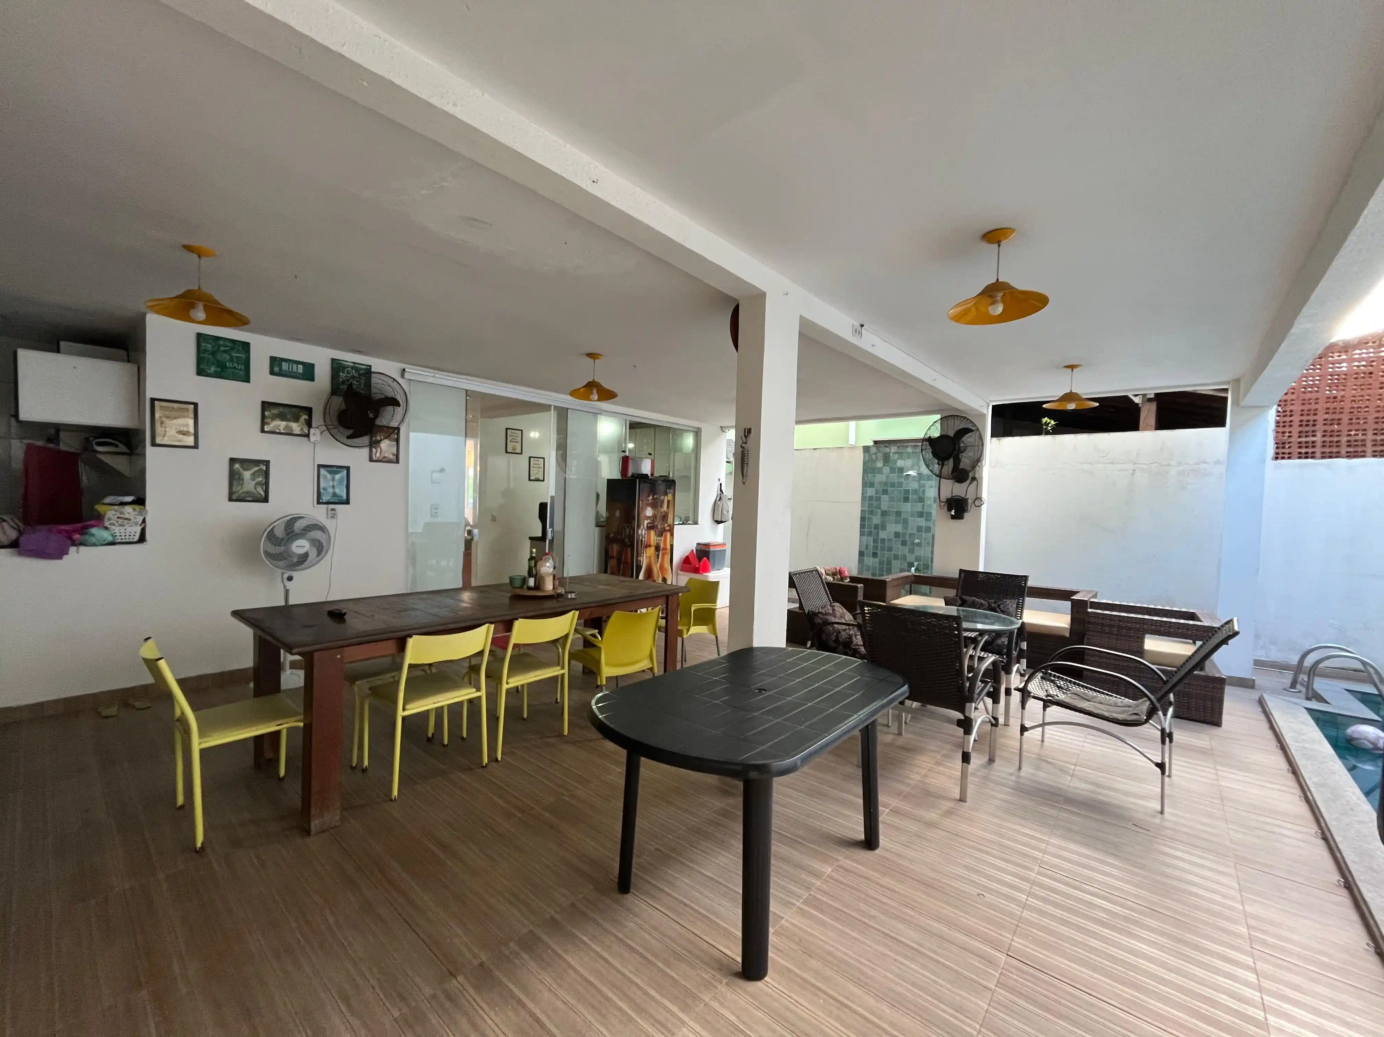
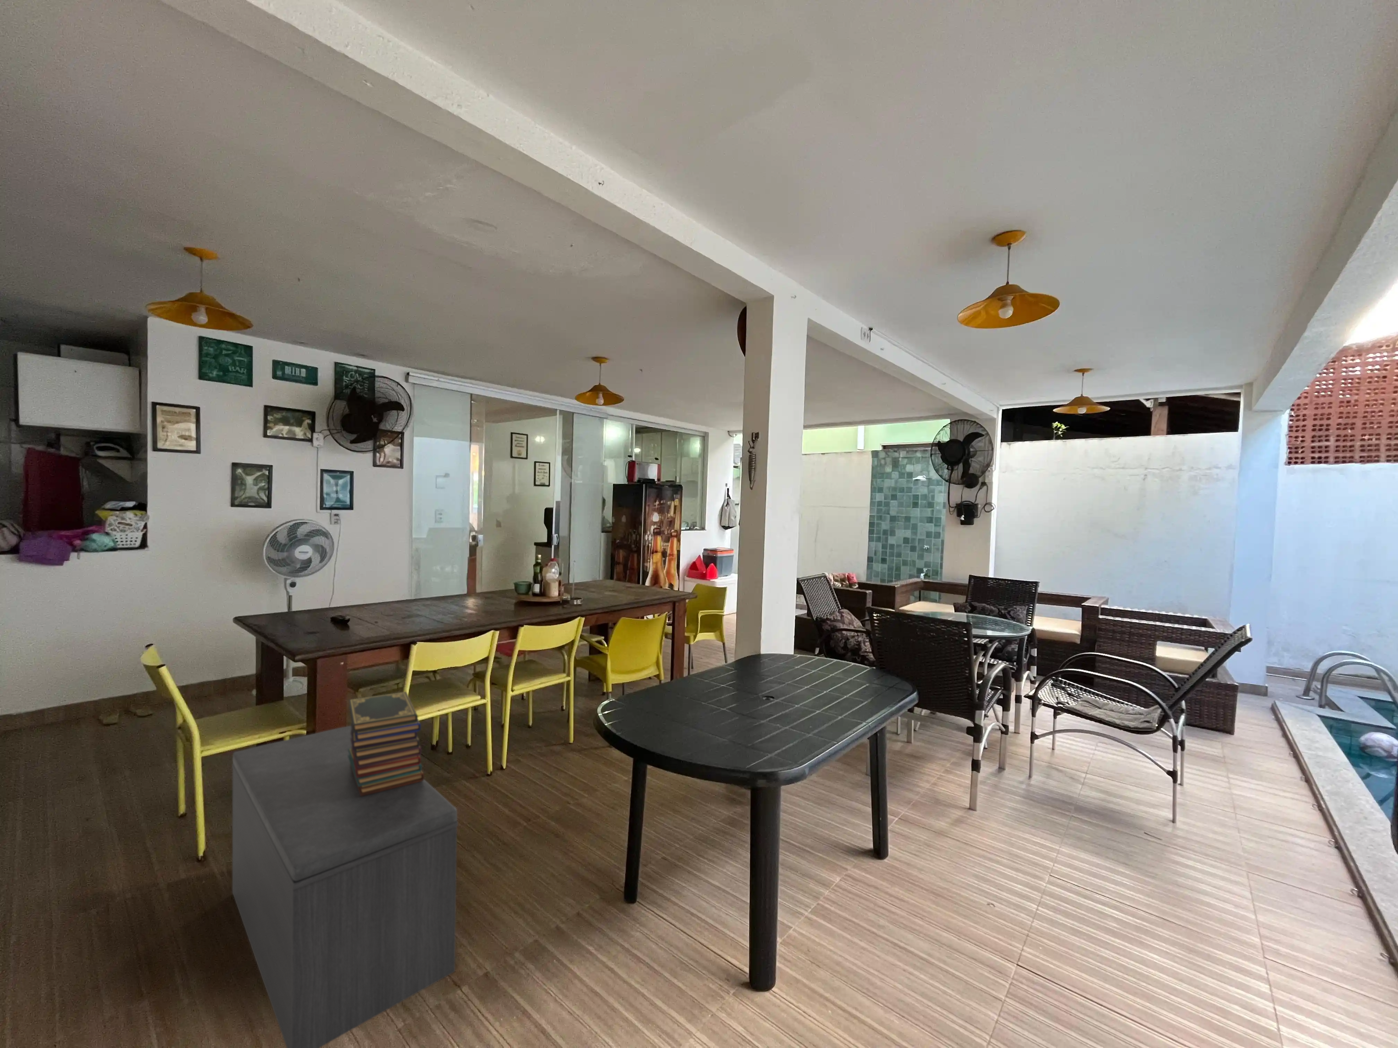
+ bench [232,725,458,1048]
+ book stack [348,691,425,796]
